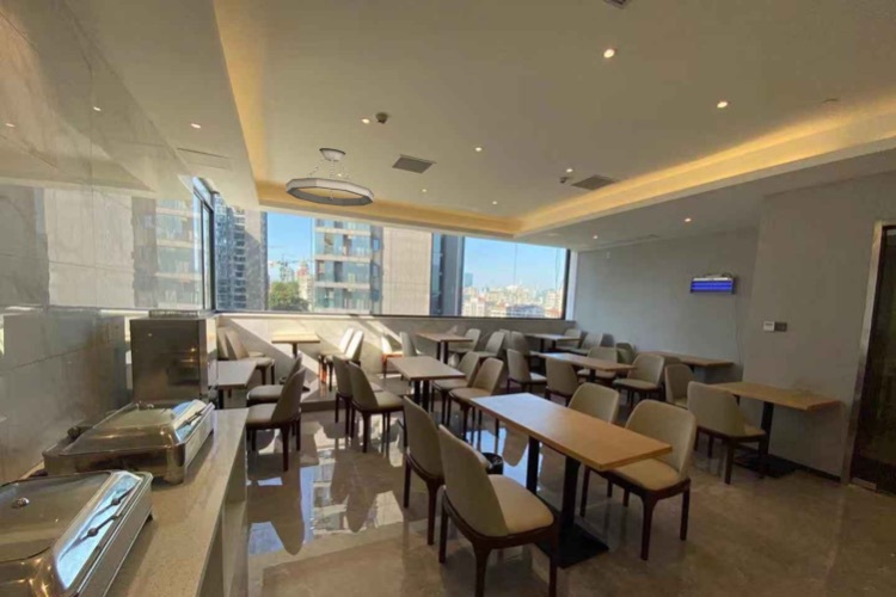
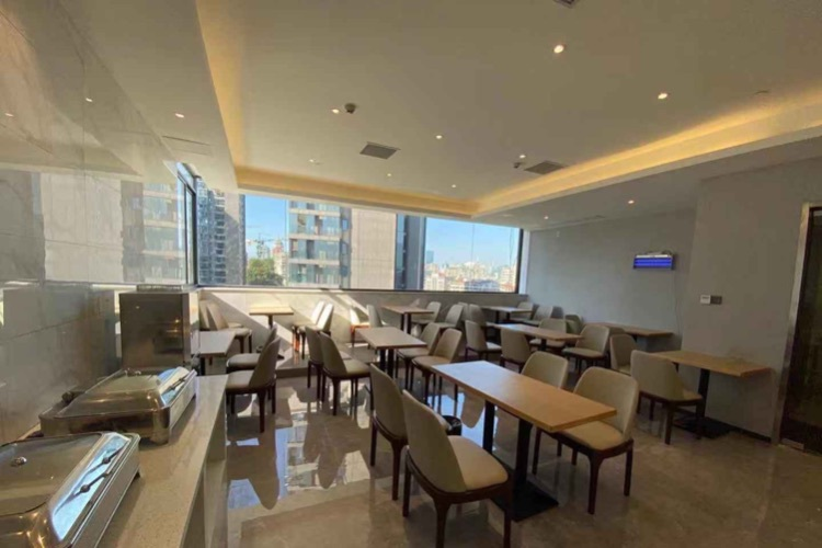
- chandelier [284,147,375,208]
